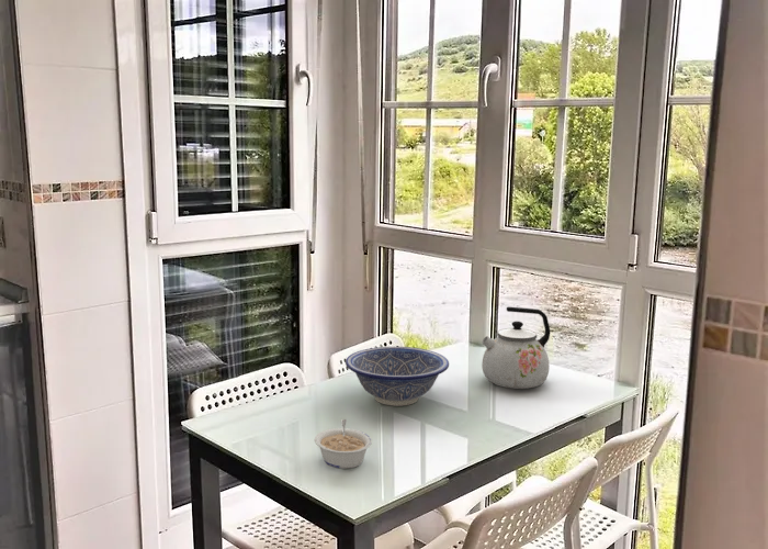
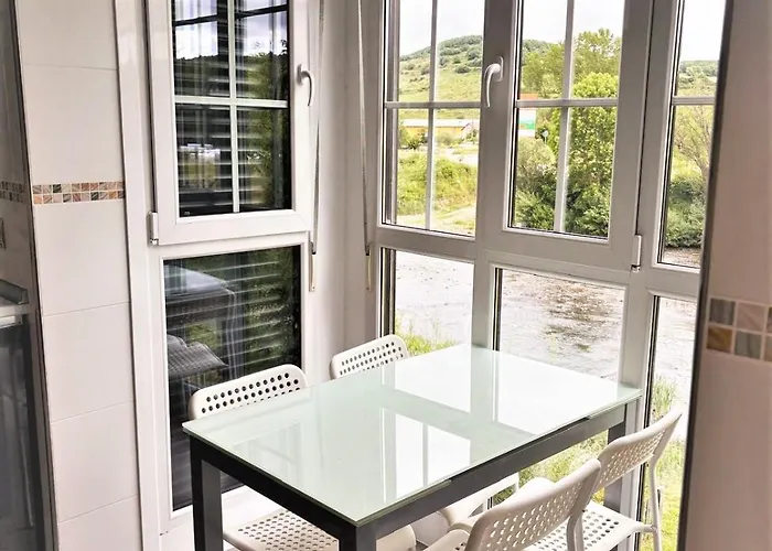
- kettle [481,306,551,390]
- decorative bowl [345,346,450,407]
- legume [314,418,373,470]
